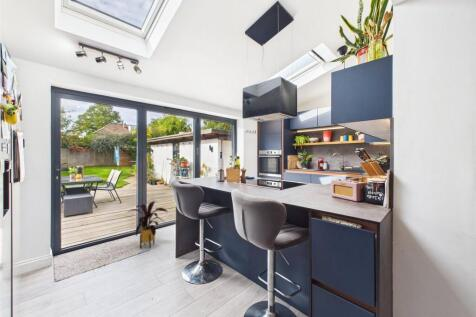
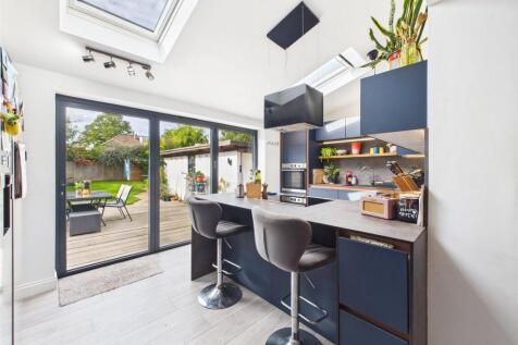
- house plant [125,200,169,249]
